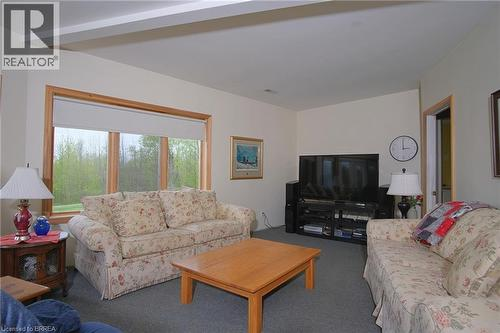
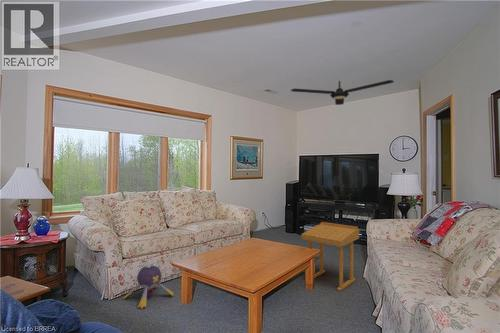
+ ceiling fan [290,79,395,106]
+ side table [300,221,360,292]
+ plush toy [123,260,175,310]
